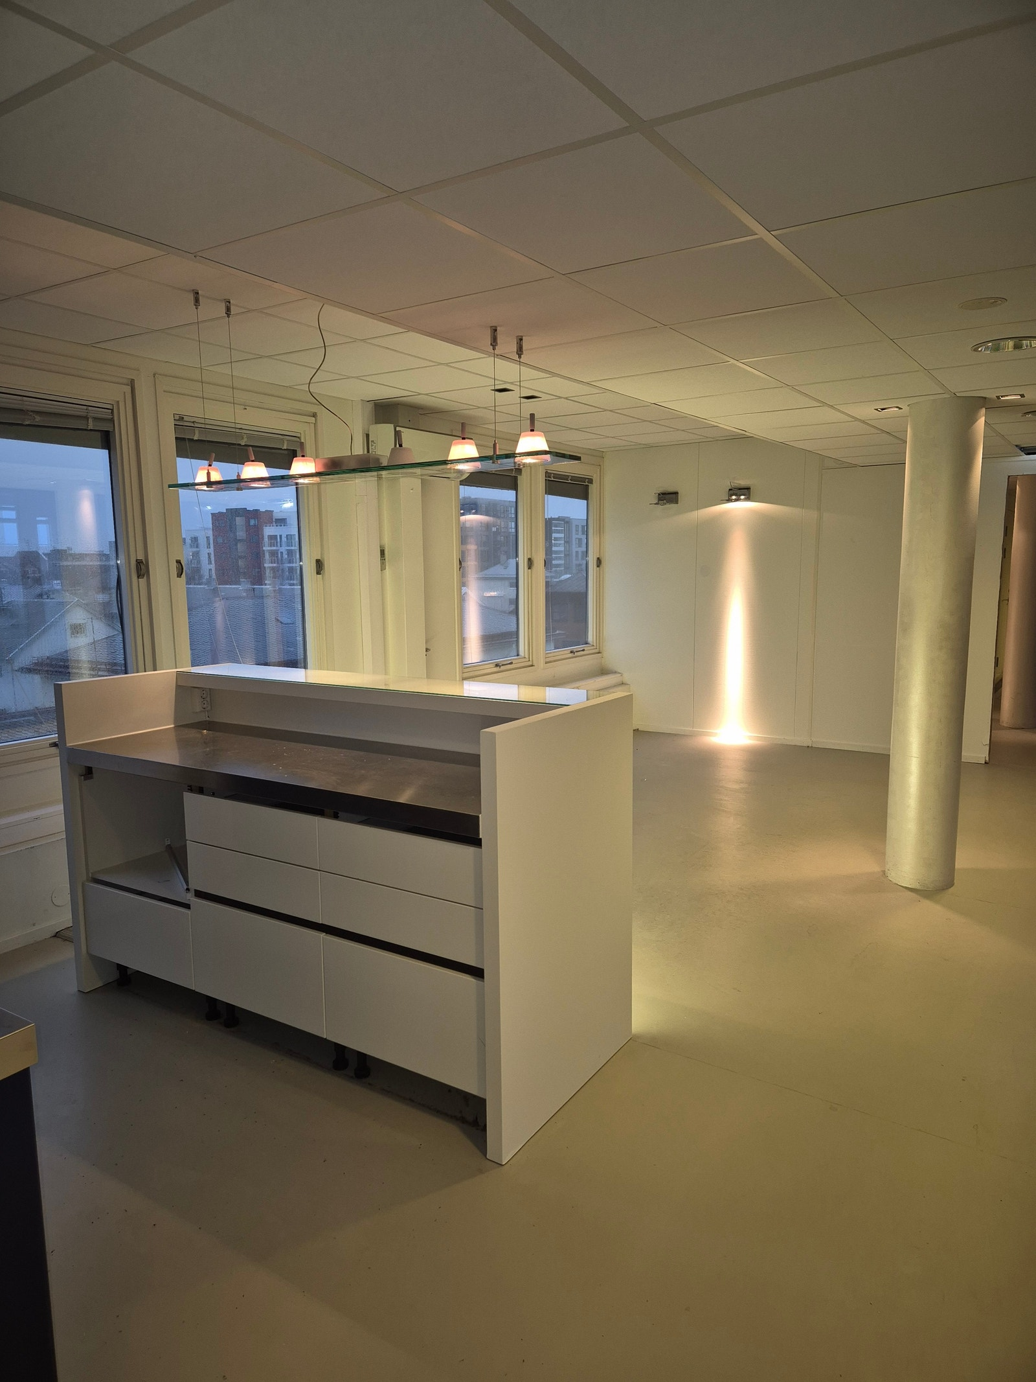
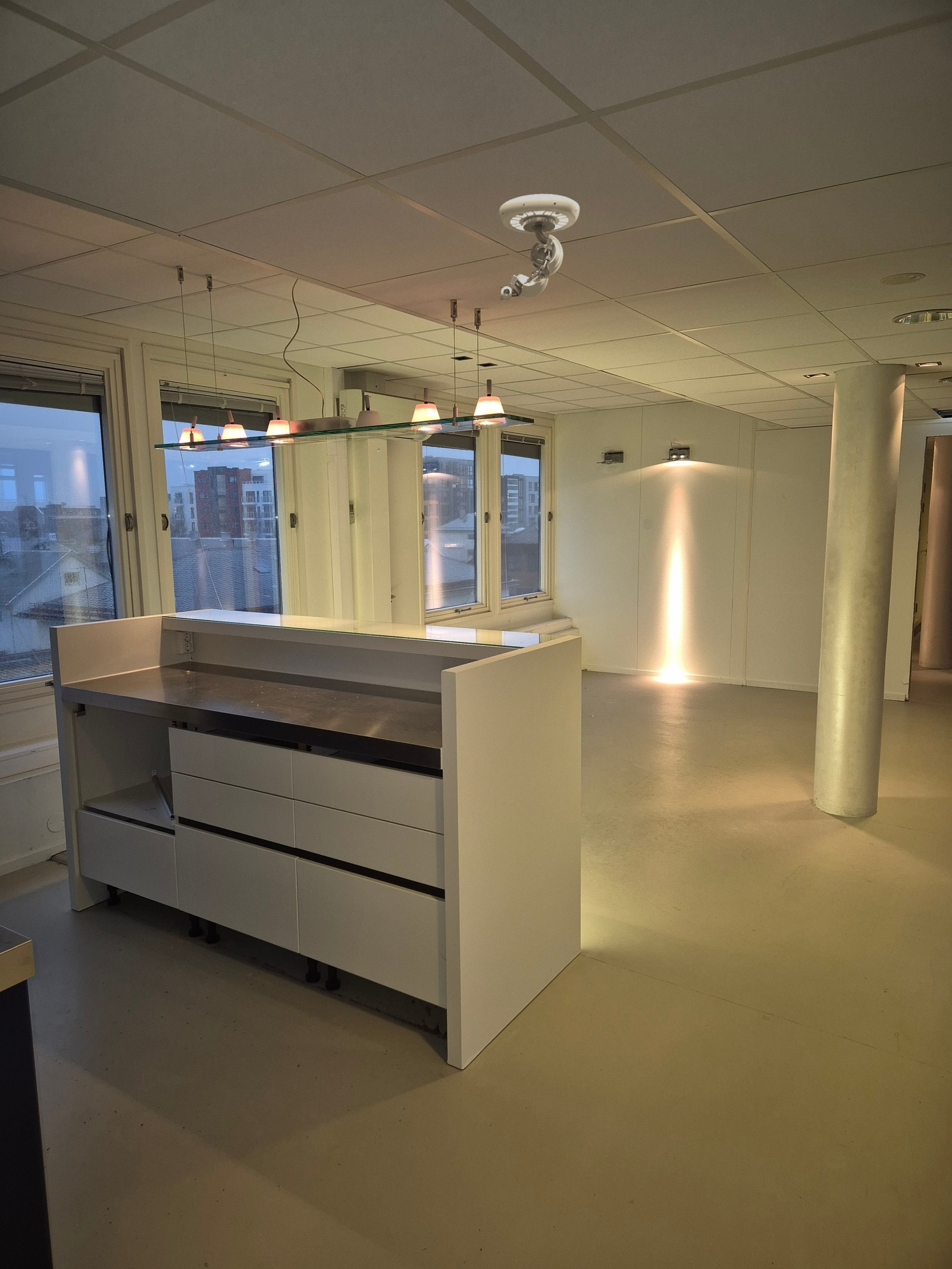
+ security camera [499,193,580,300]
